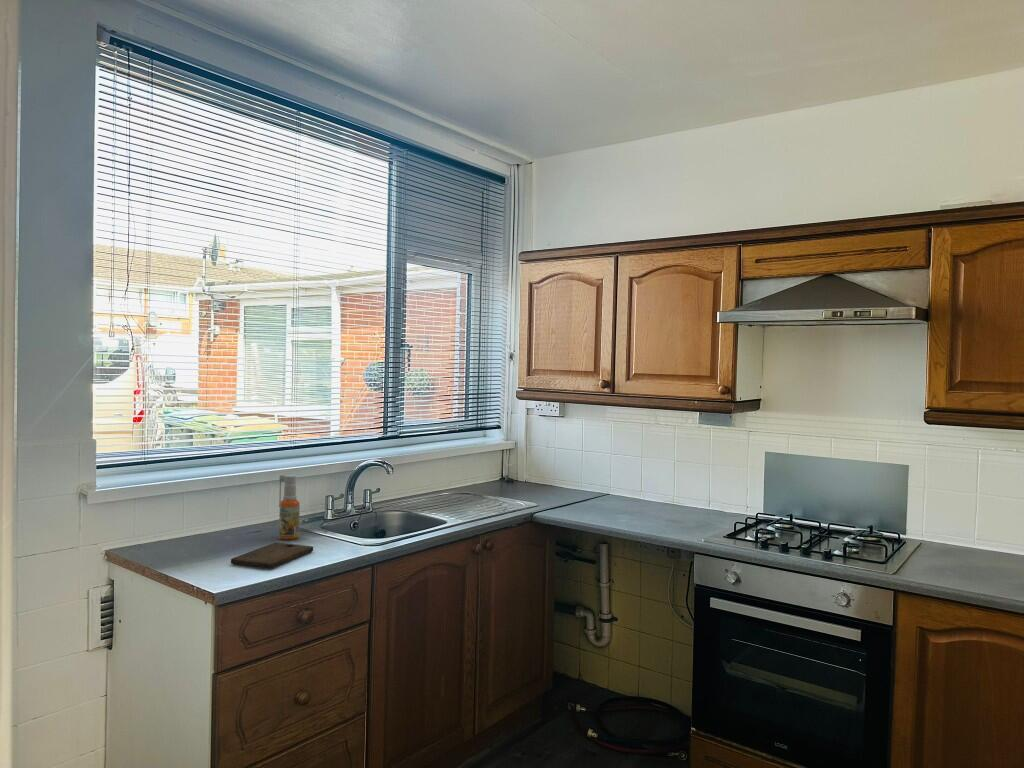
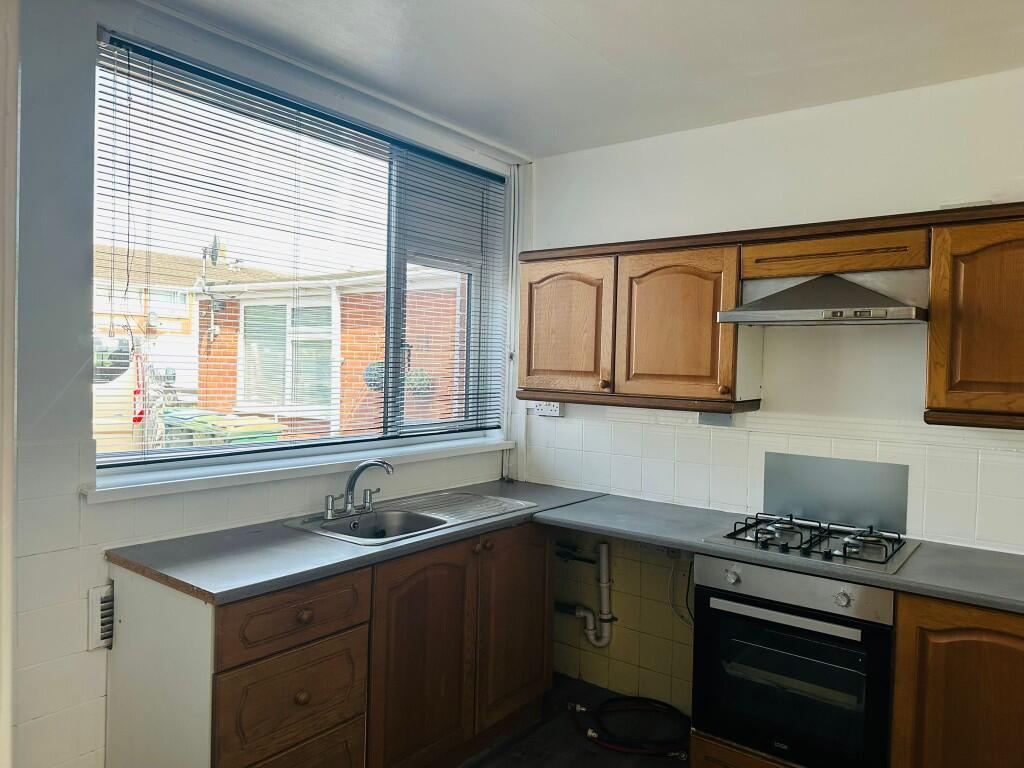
- spray bottle [278,474,301,541]
- cutting board [230,542,314,569]
